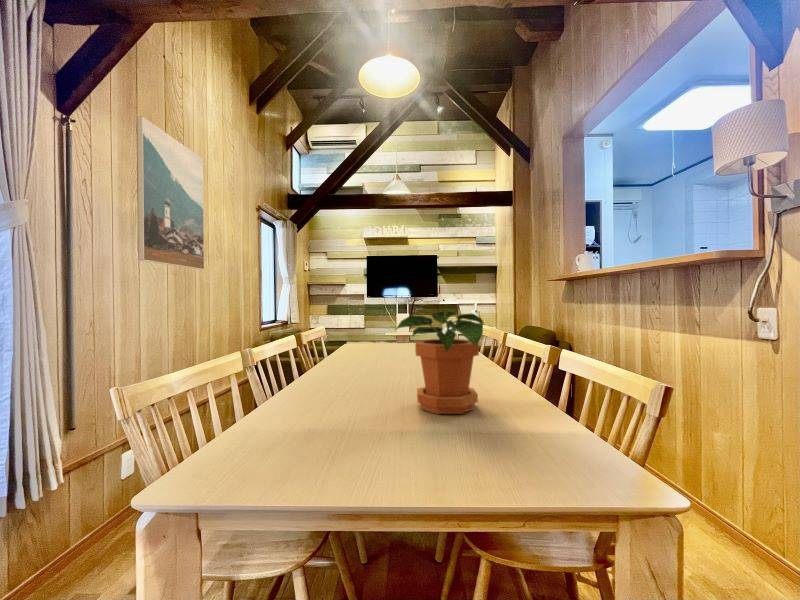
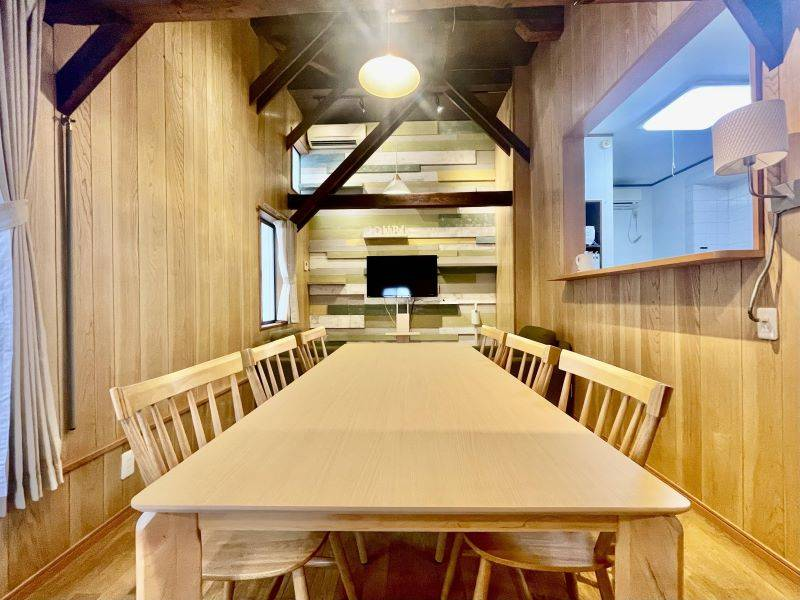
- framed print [136,115,205,271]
- potted plant [393,311,485,415]
